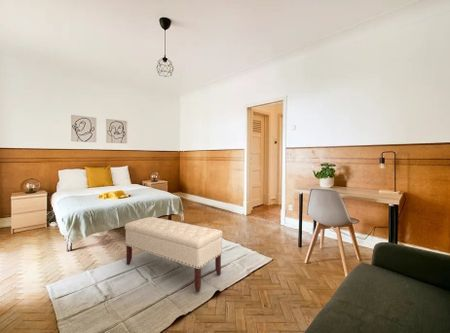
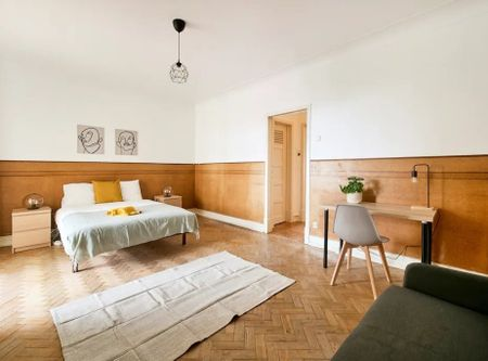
- bench [124,216,223,294]
